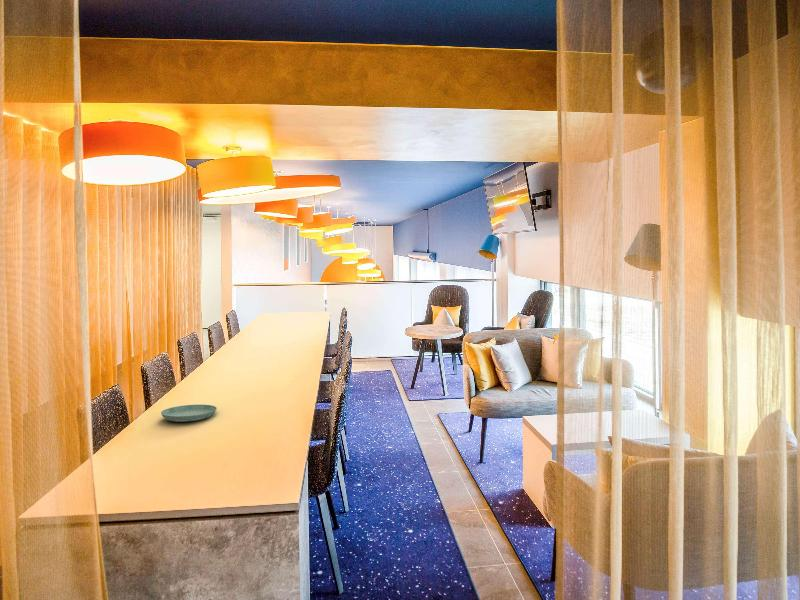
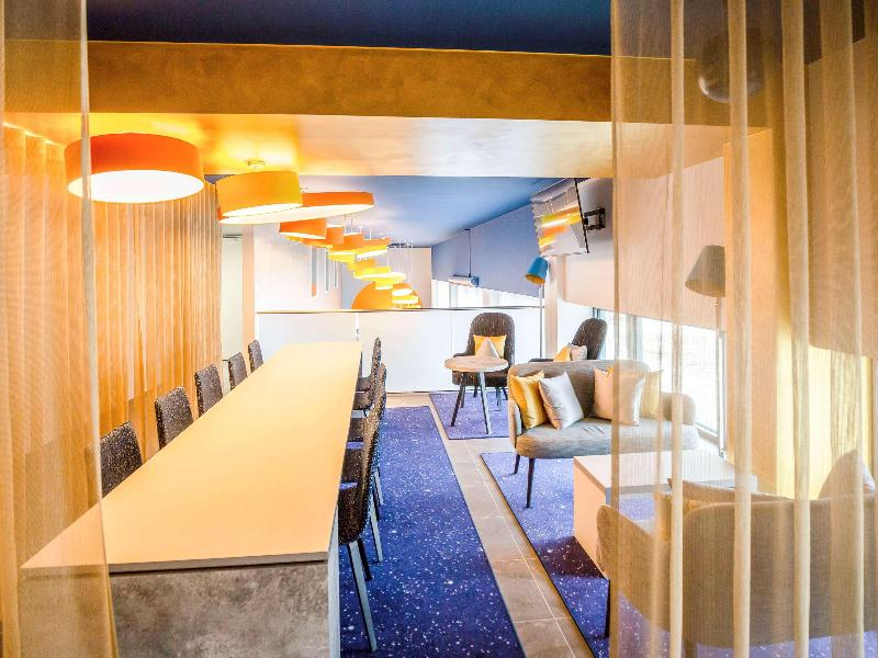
- saucer [160,404,218,423]
